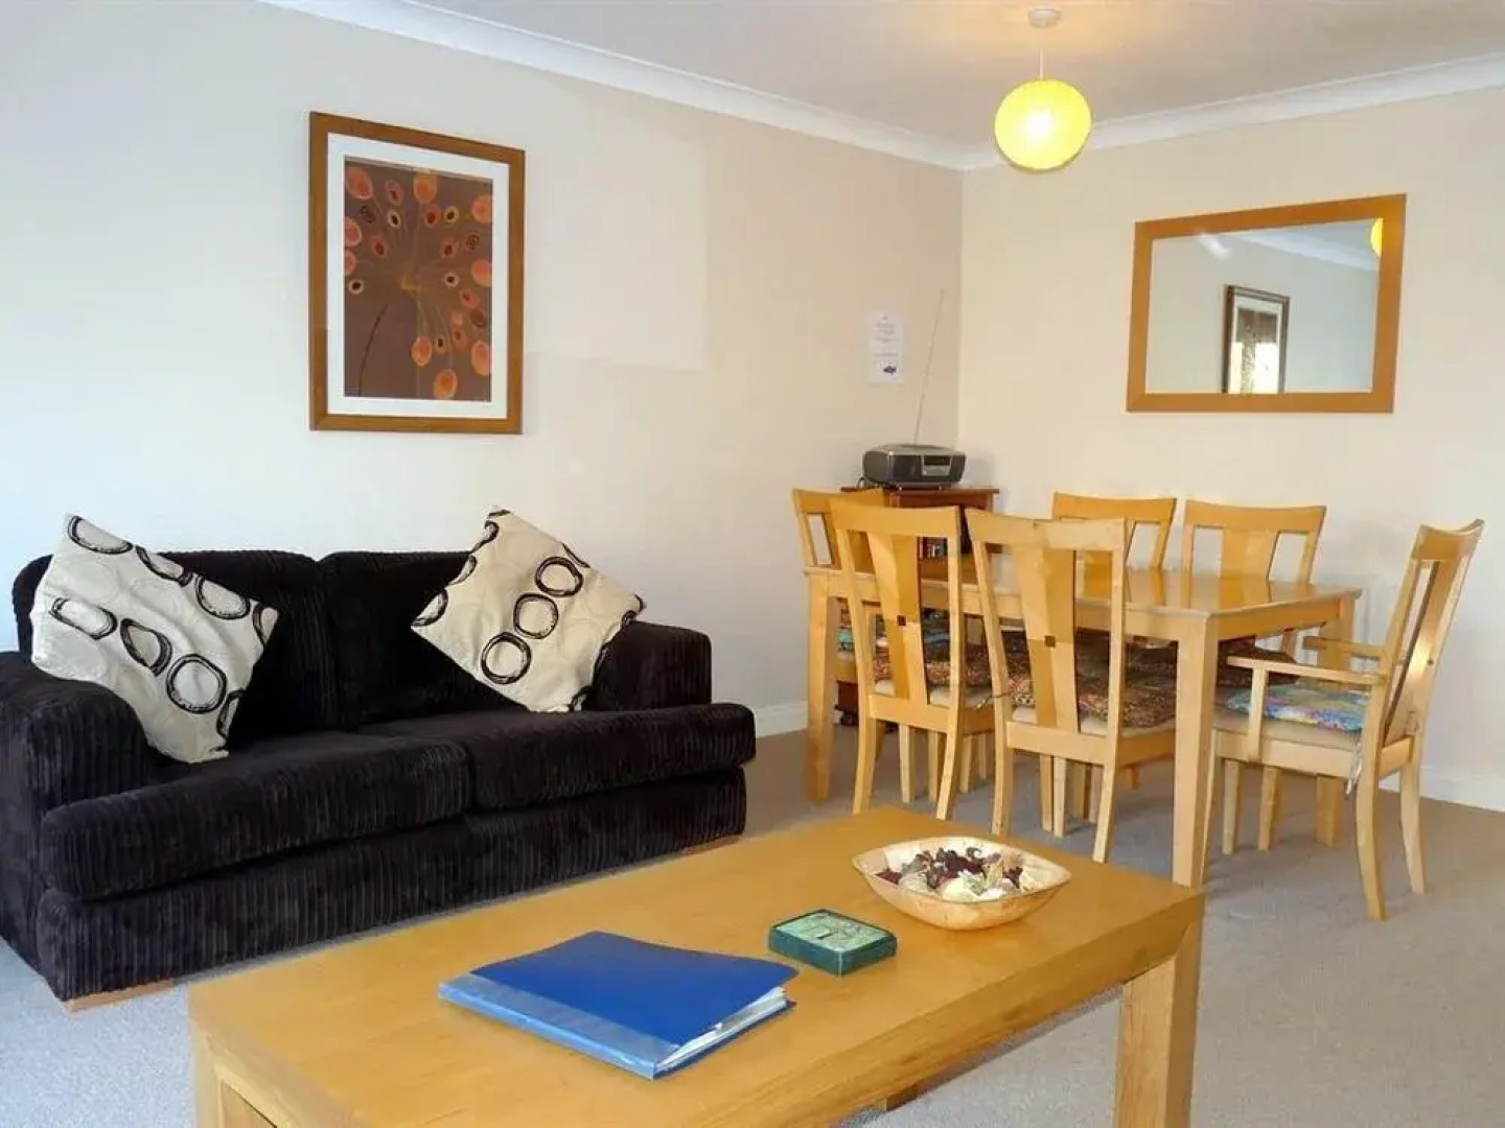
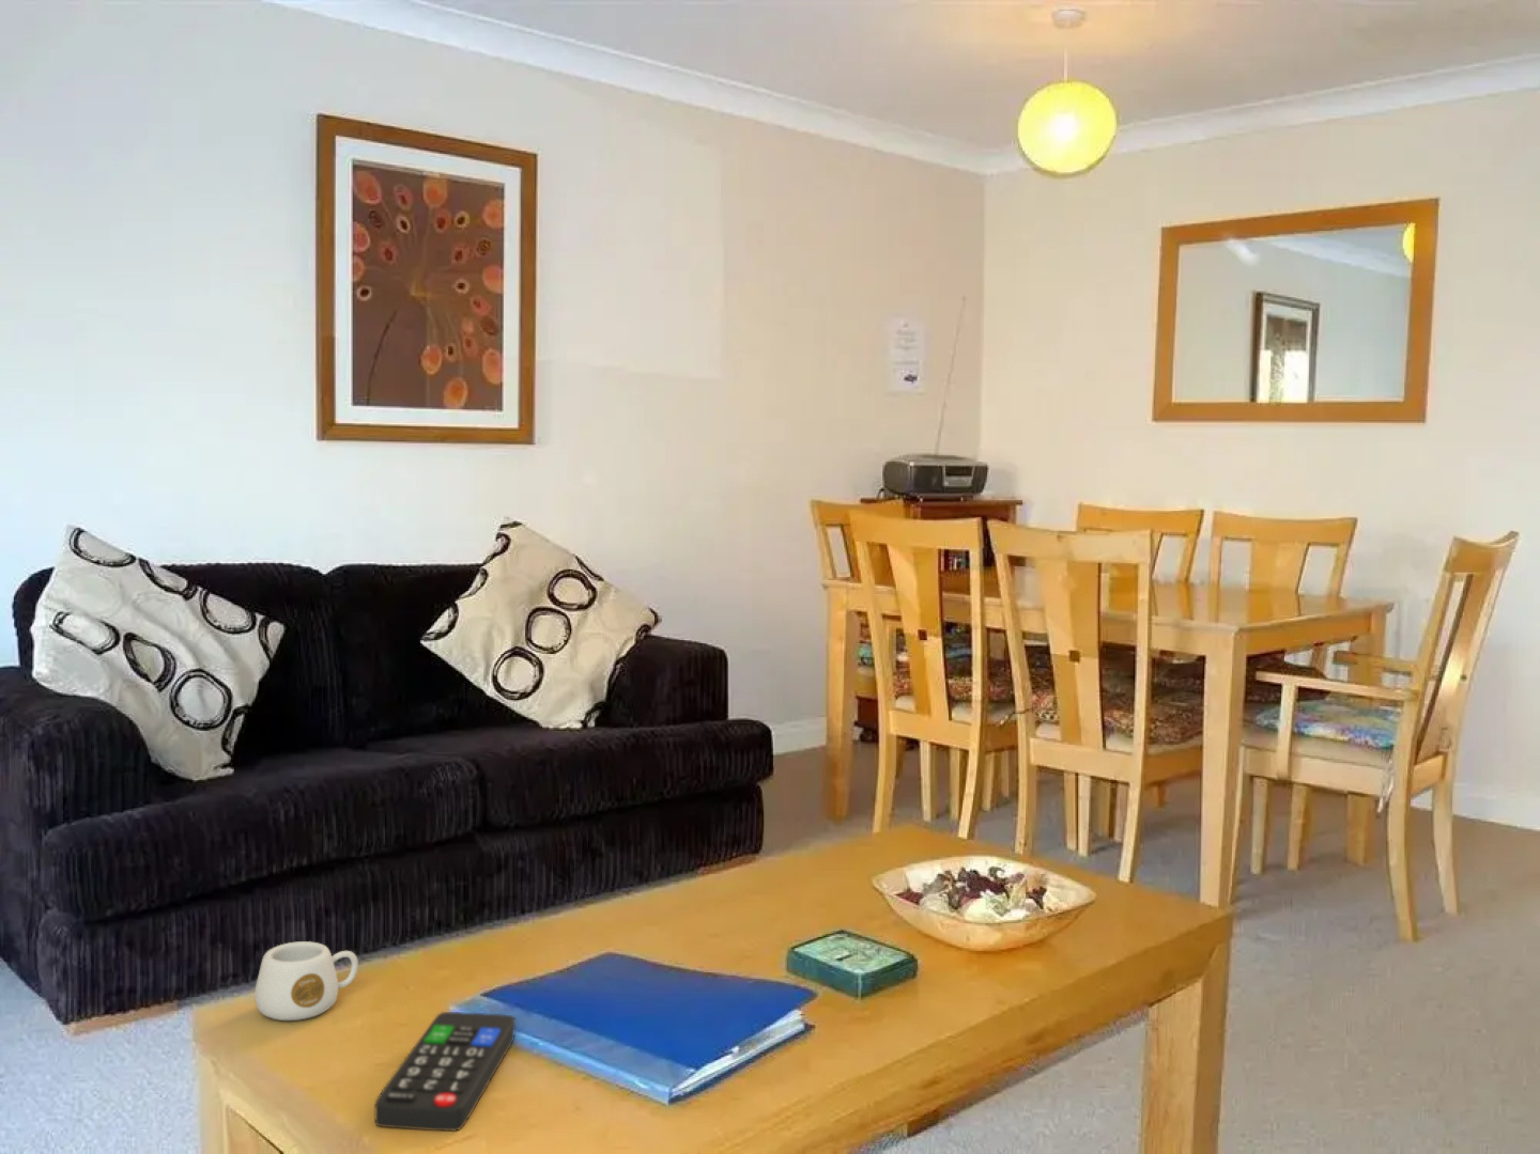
+ mug [253,941,359,1022]
+ remote control [375,1011,517,1131]
